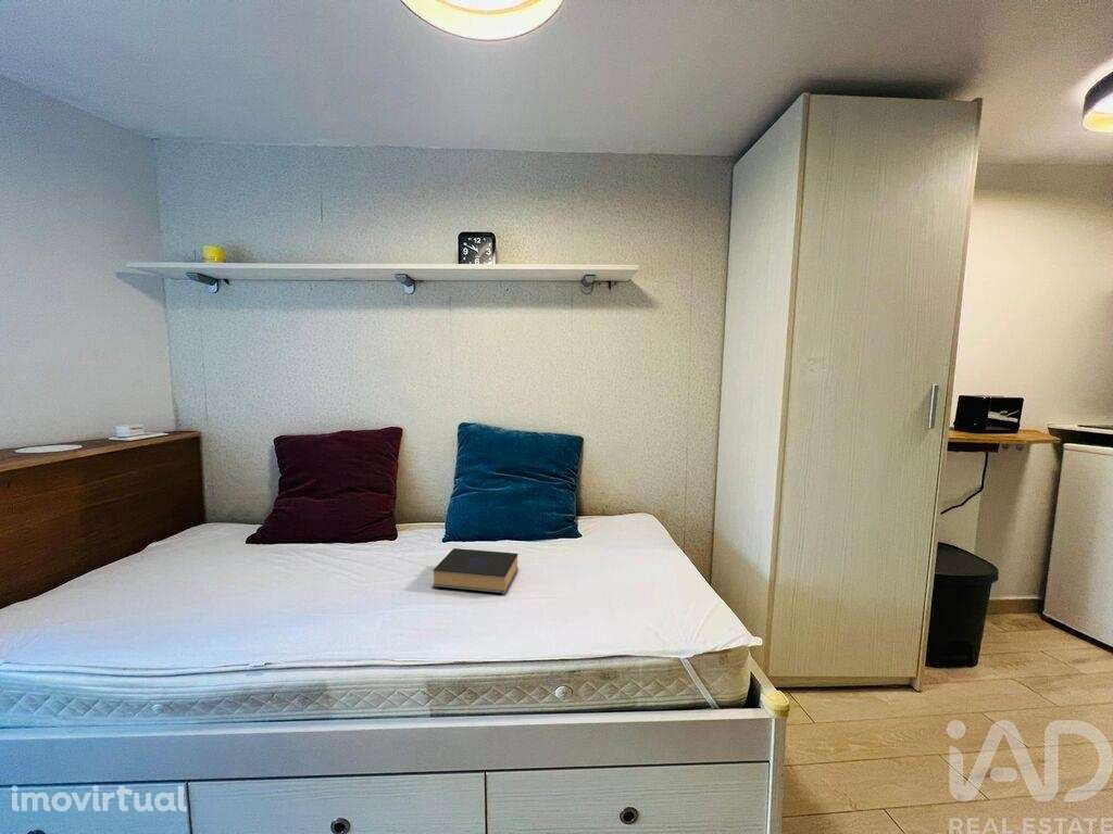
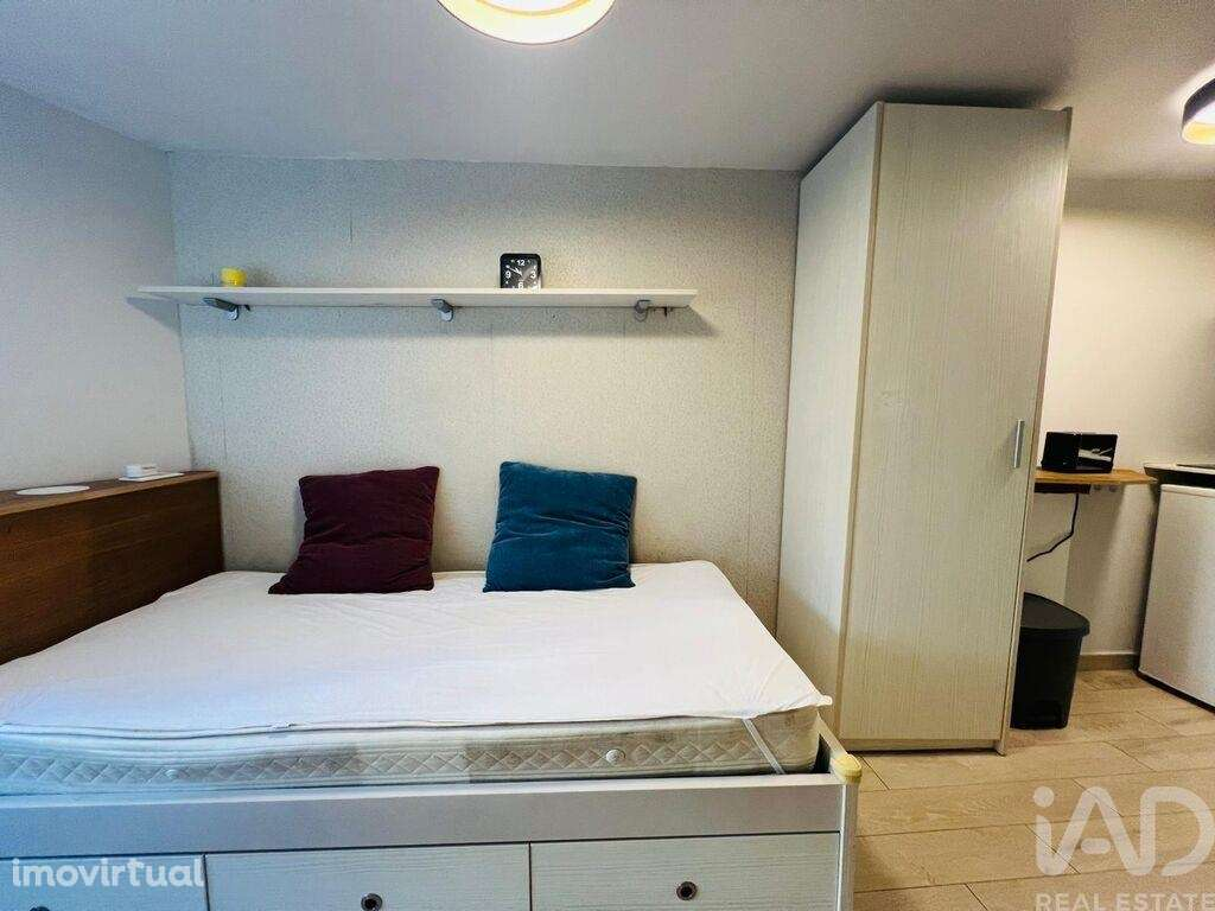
- book [433,547,520,594]
